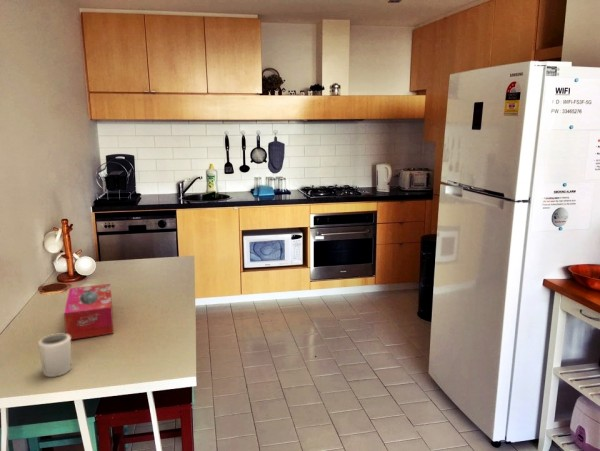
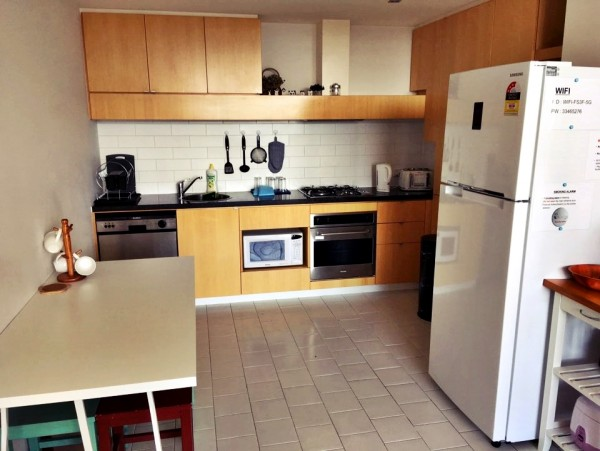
- mug [37,333,72,378]
- tissue box [63,283,114,340]
